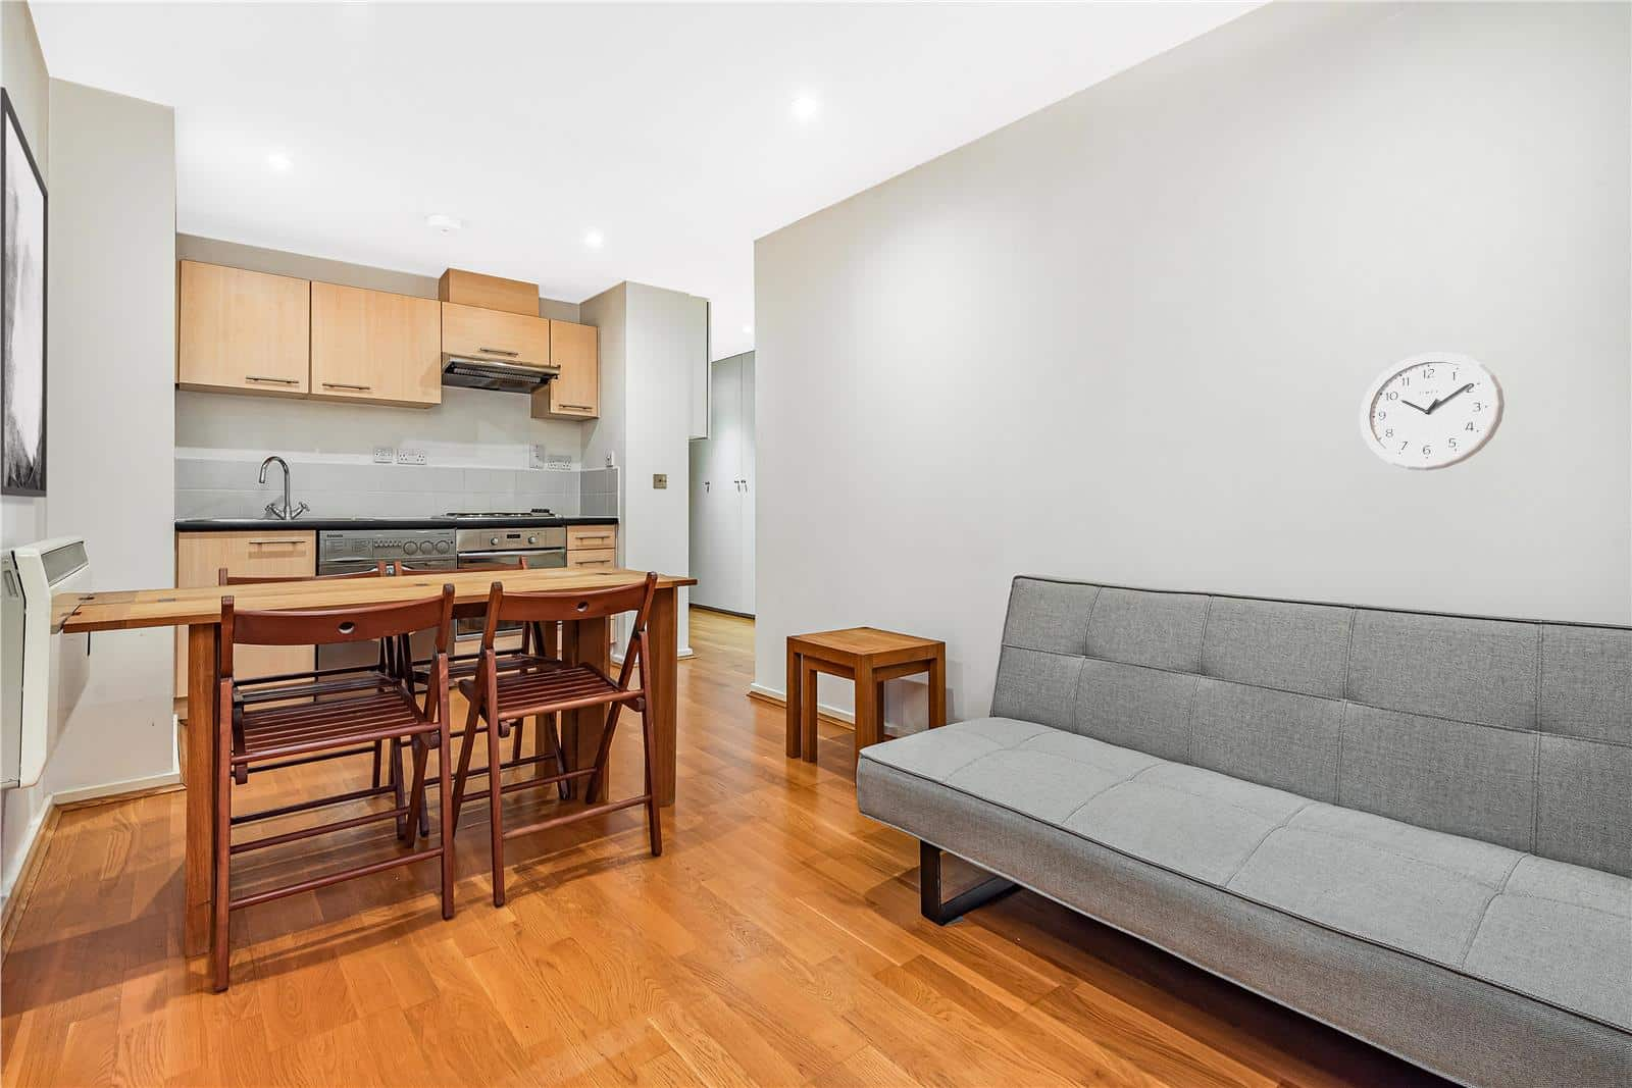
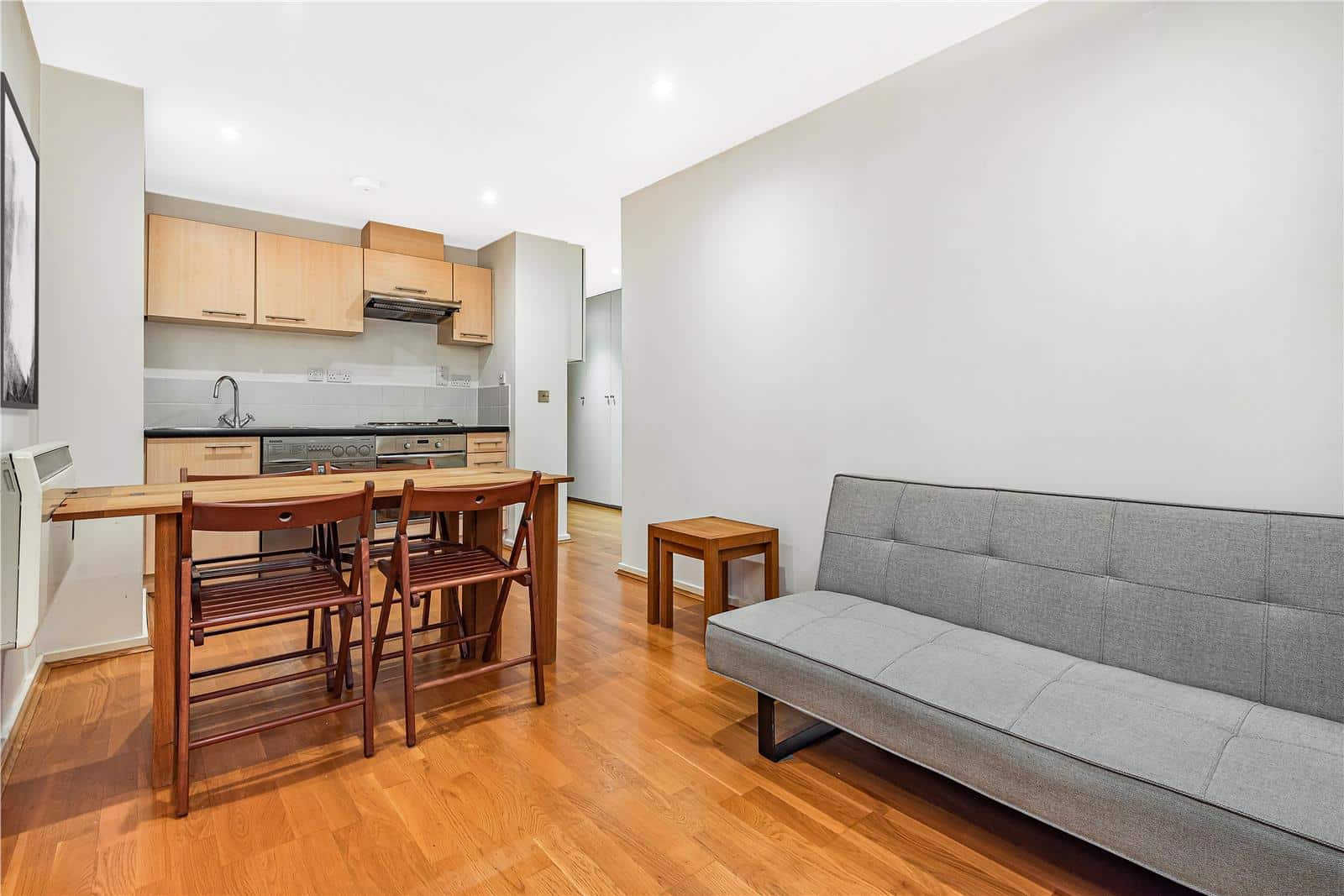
- wall clock [1359,351,1506,472]
